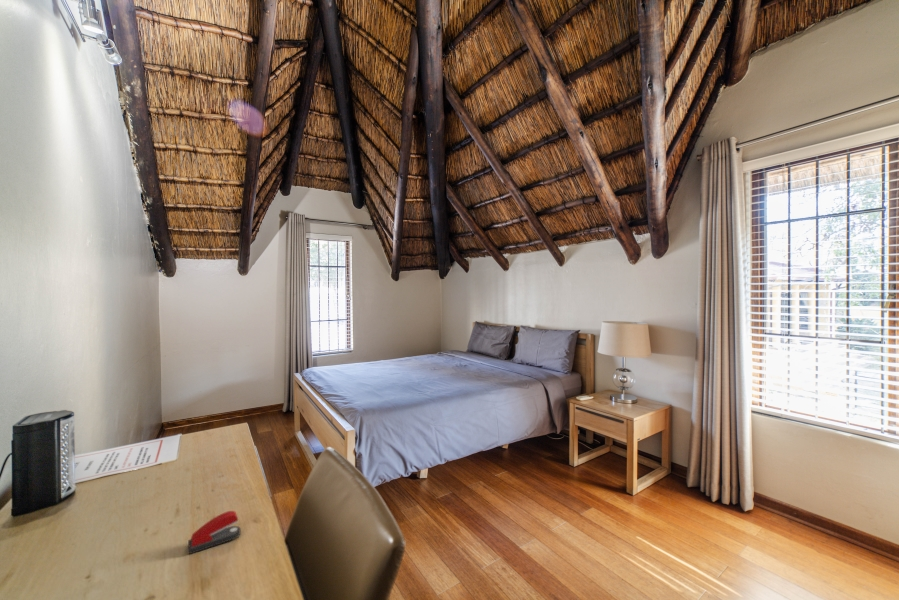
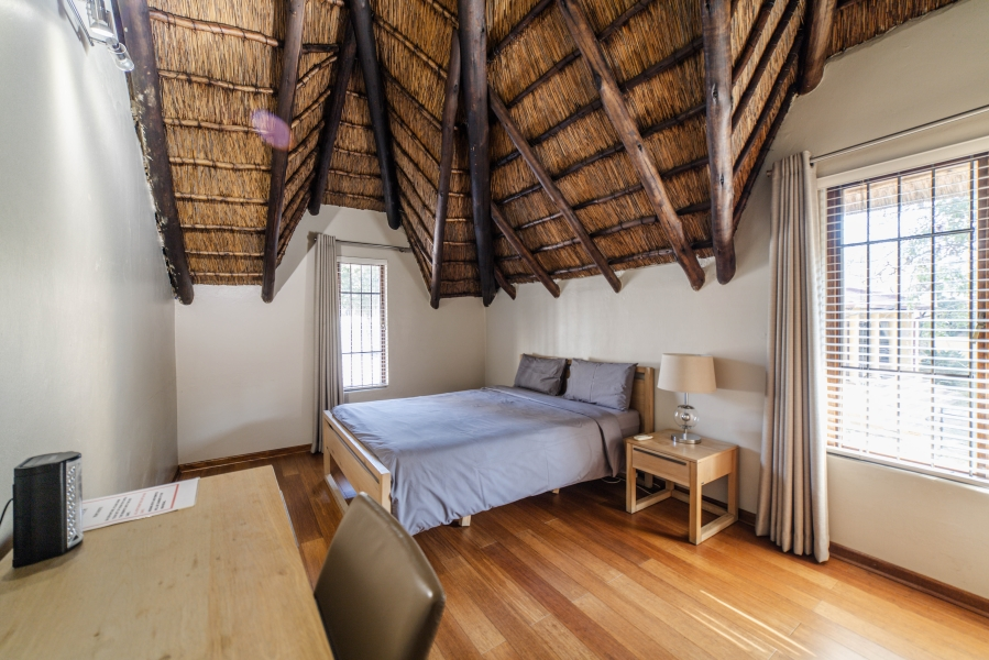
- stapler [187,510,241,555]
